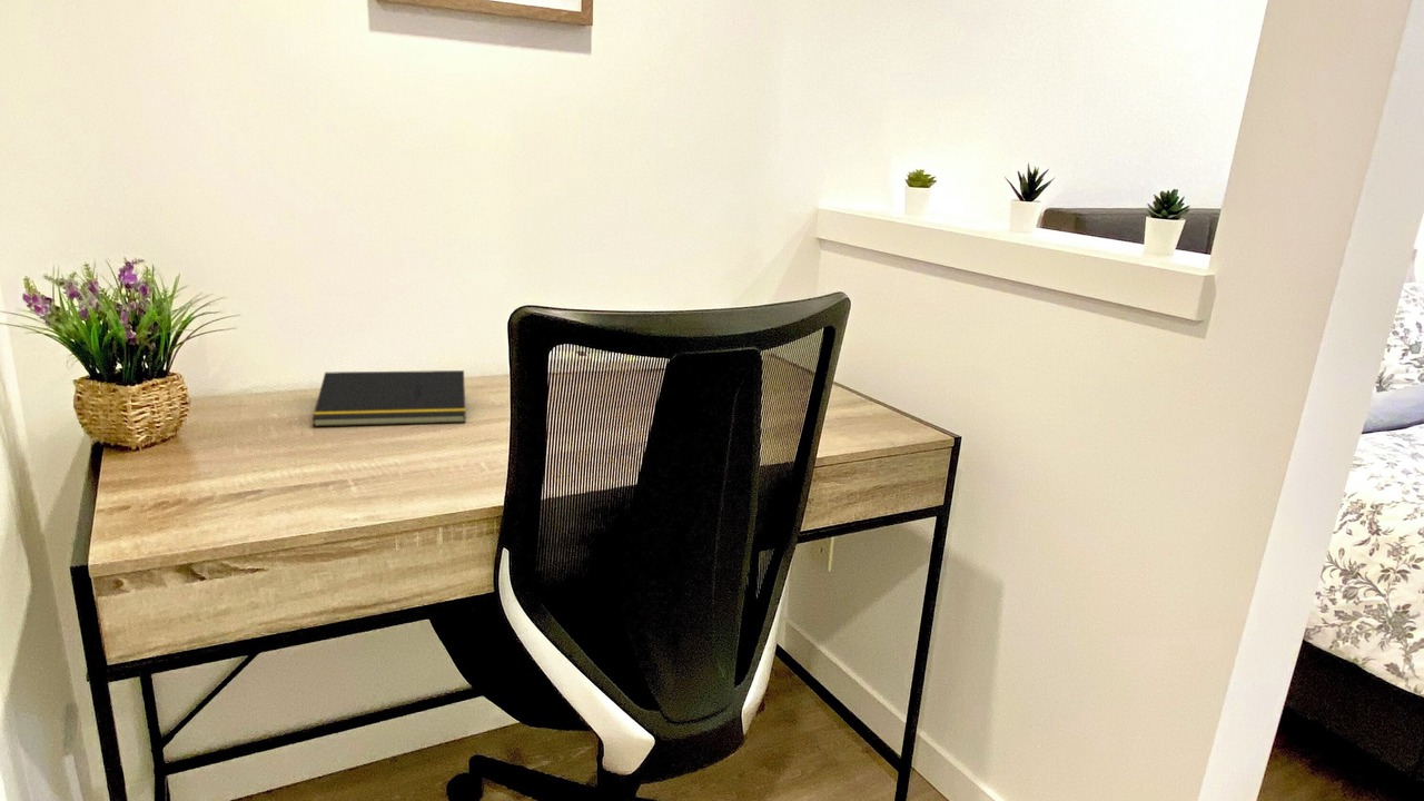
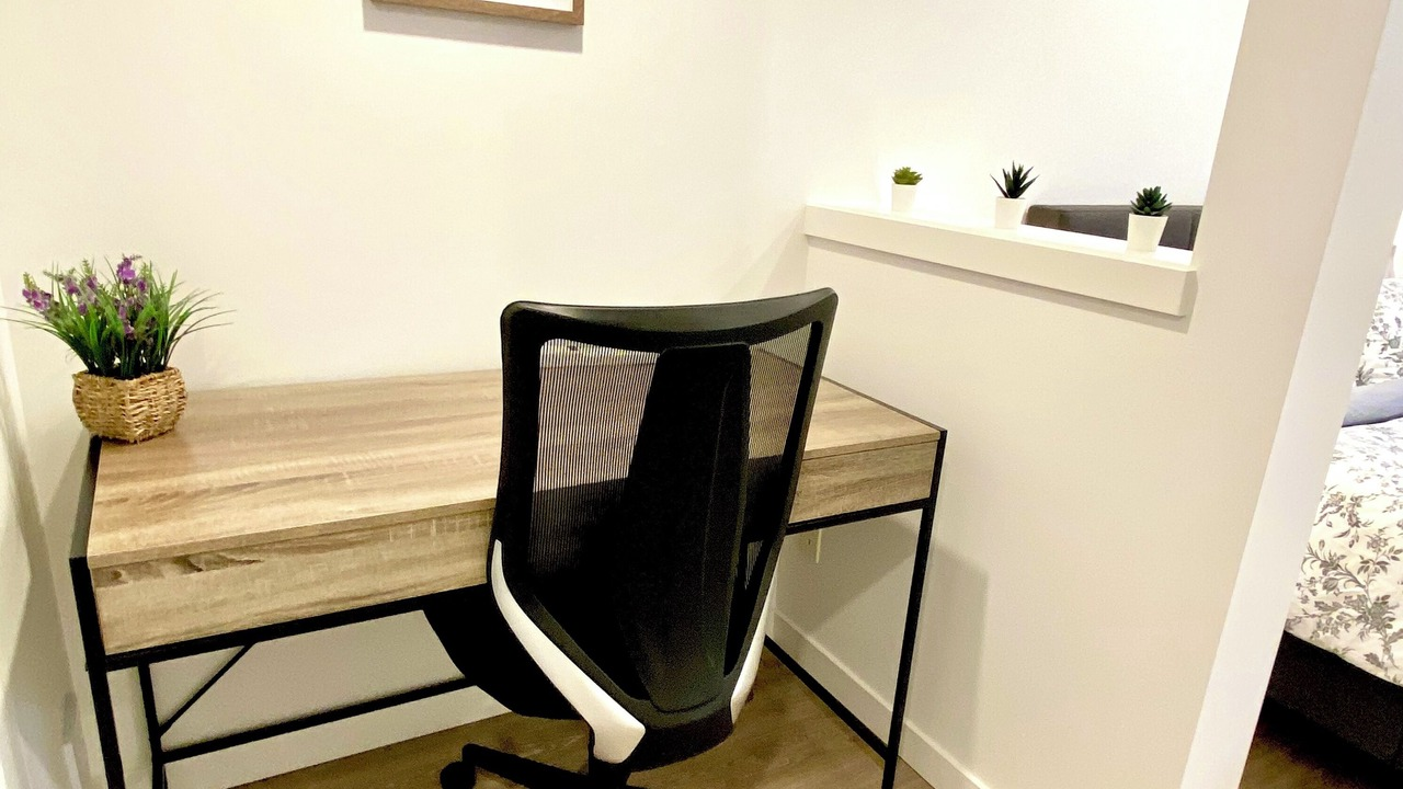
- notepad [312,369,467,428]
